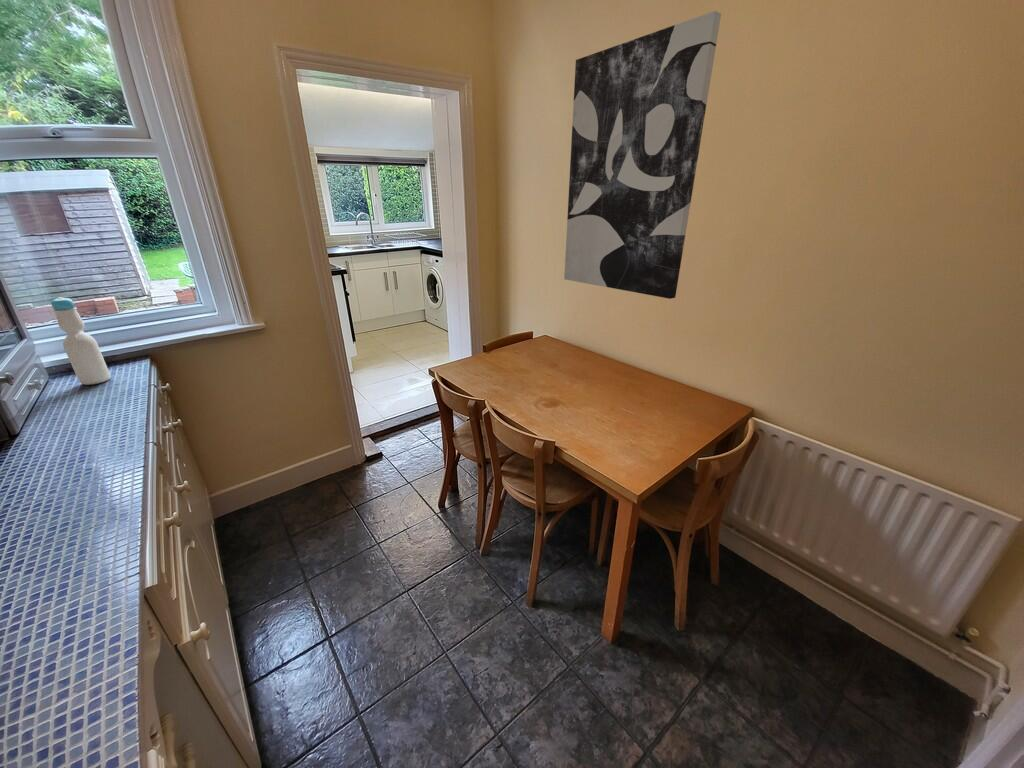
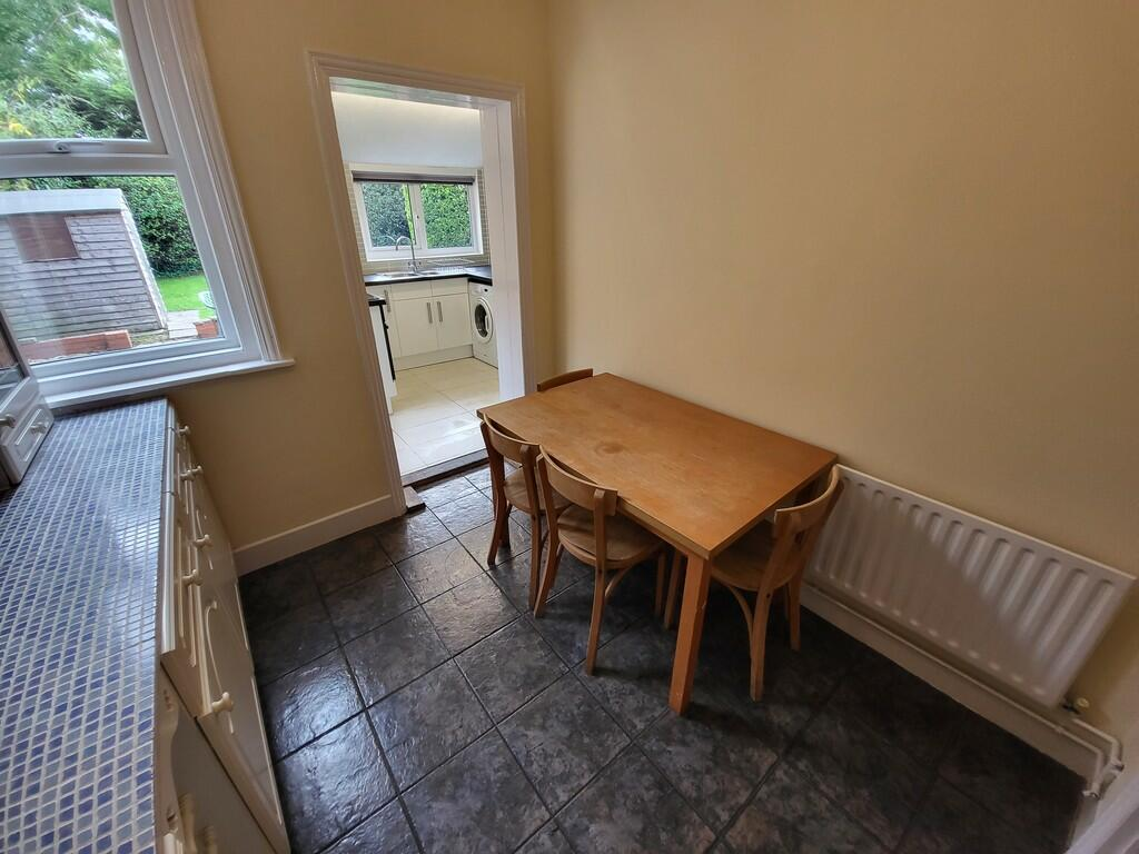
- bottle [50,296,111,386]
- wall art [563,10,722,300]
